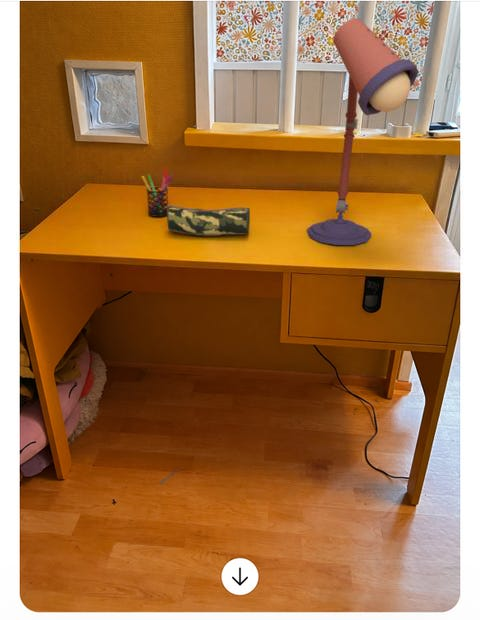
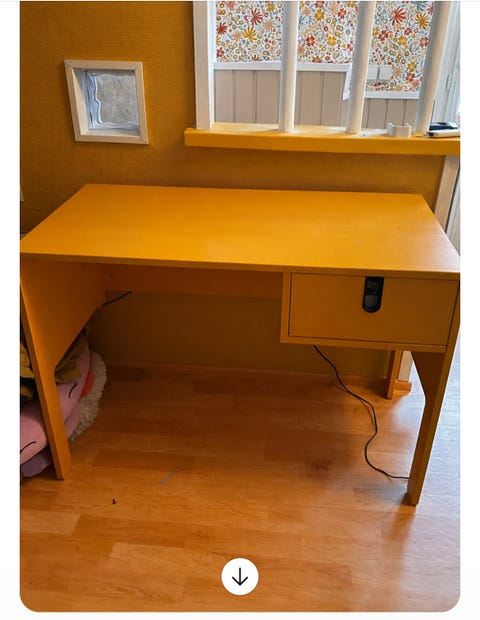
- desk lamp [306,17,420,246]
- pencil case [165,204,251,237]
- pen holder [141,168,174,218]
